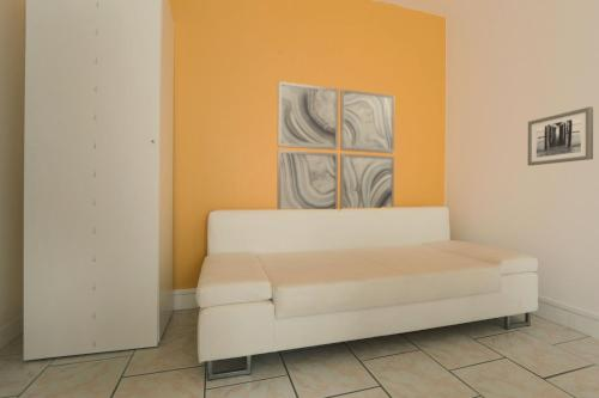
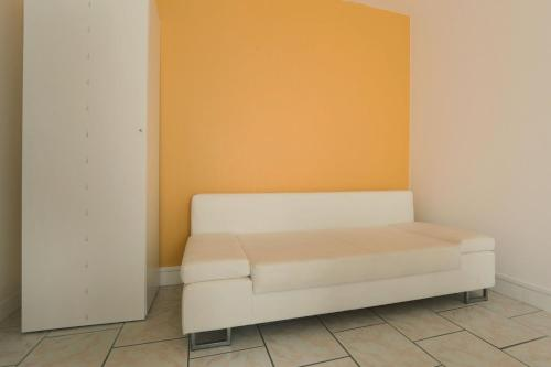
- wall art [276,80,395,210]
- wall art [527,105,594,167]
